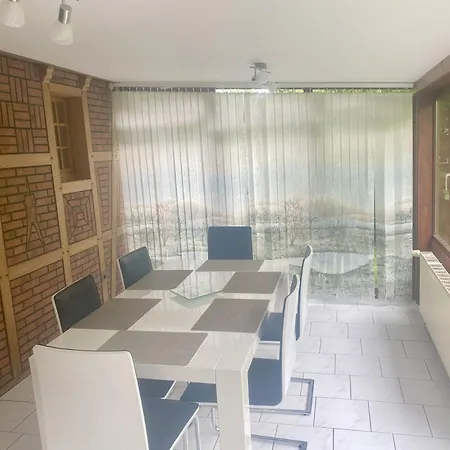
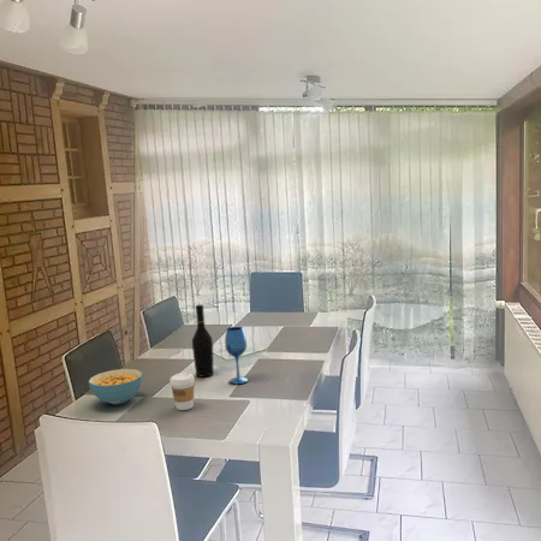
+ wine bottle [191,304,215,379]
+ wineglass [224,326,249,385]
+ coffee cup [170,371,196,411]
+ cereal bowl [88,368,143,405]
